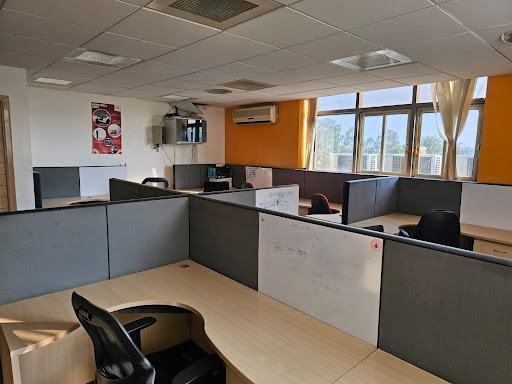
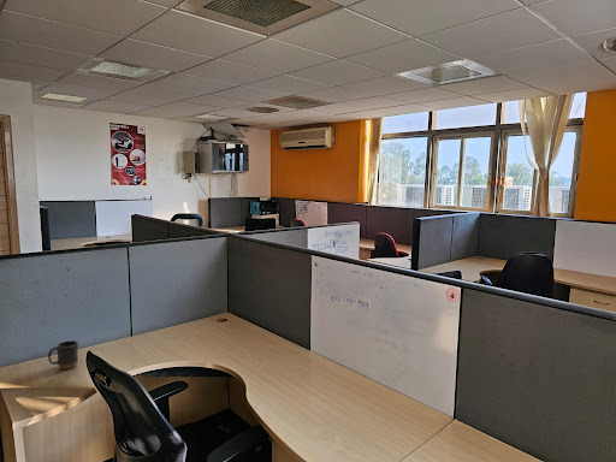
+ mug [47,339,79,371]
